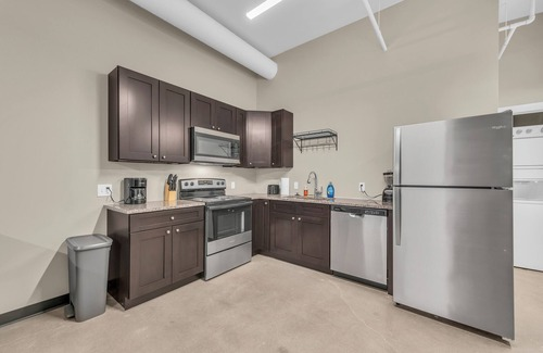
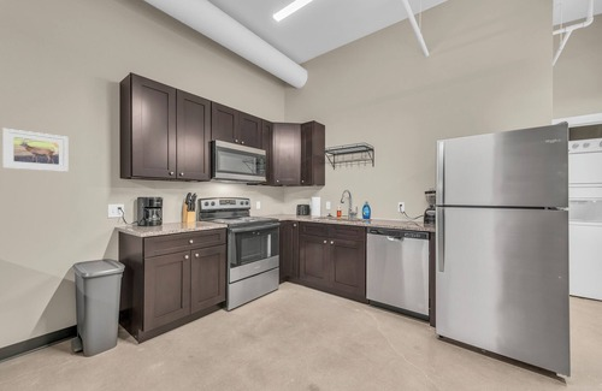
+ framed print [1,128,69,173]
